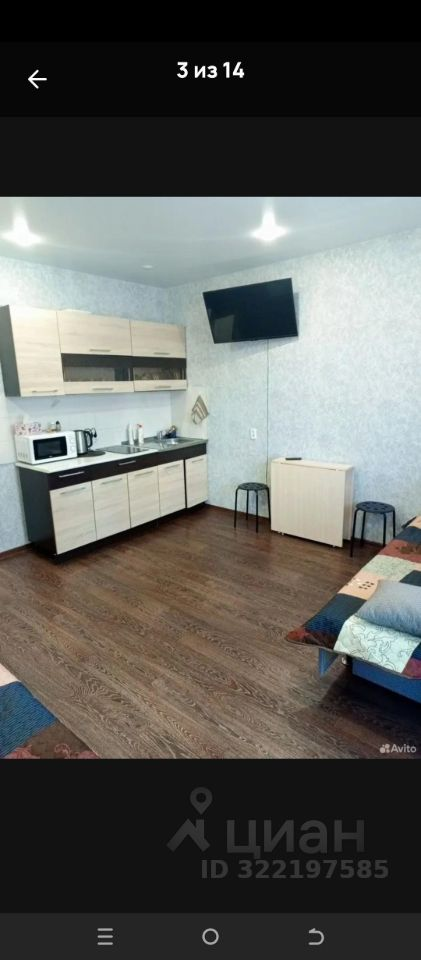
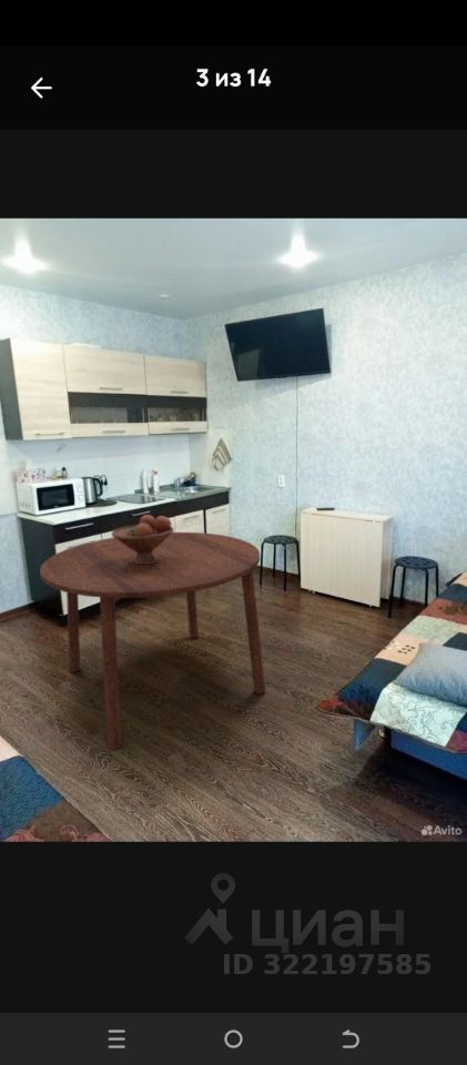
+ fruit bowl [111,514,175,564]
+ dining table [39,531,266,751]
